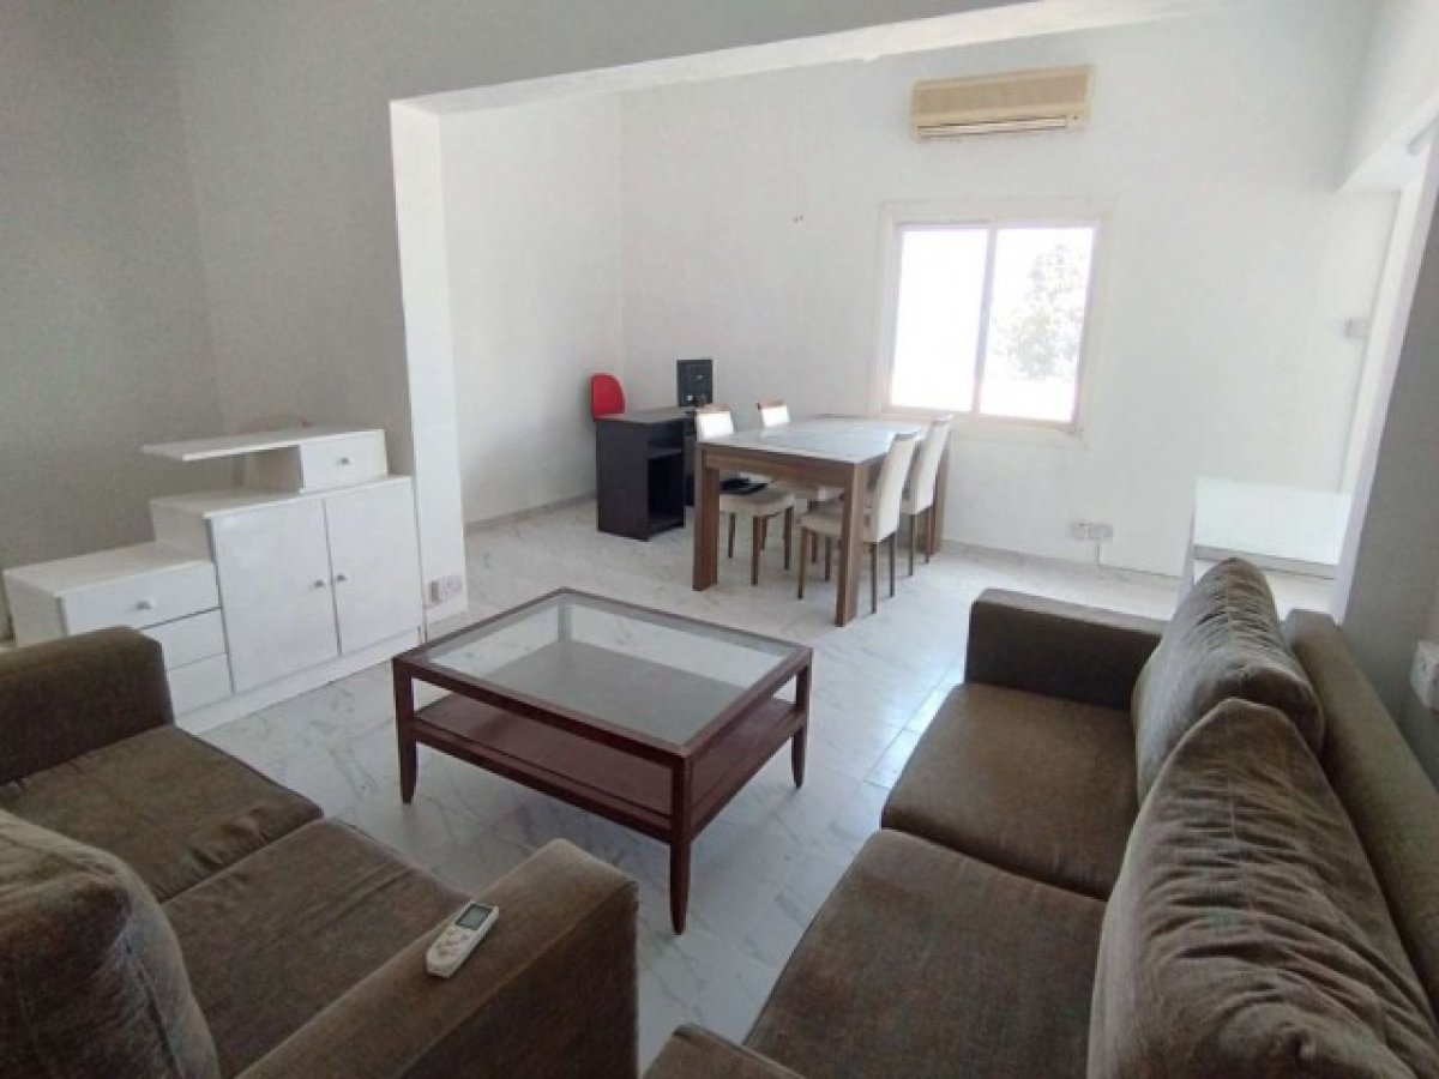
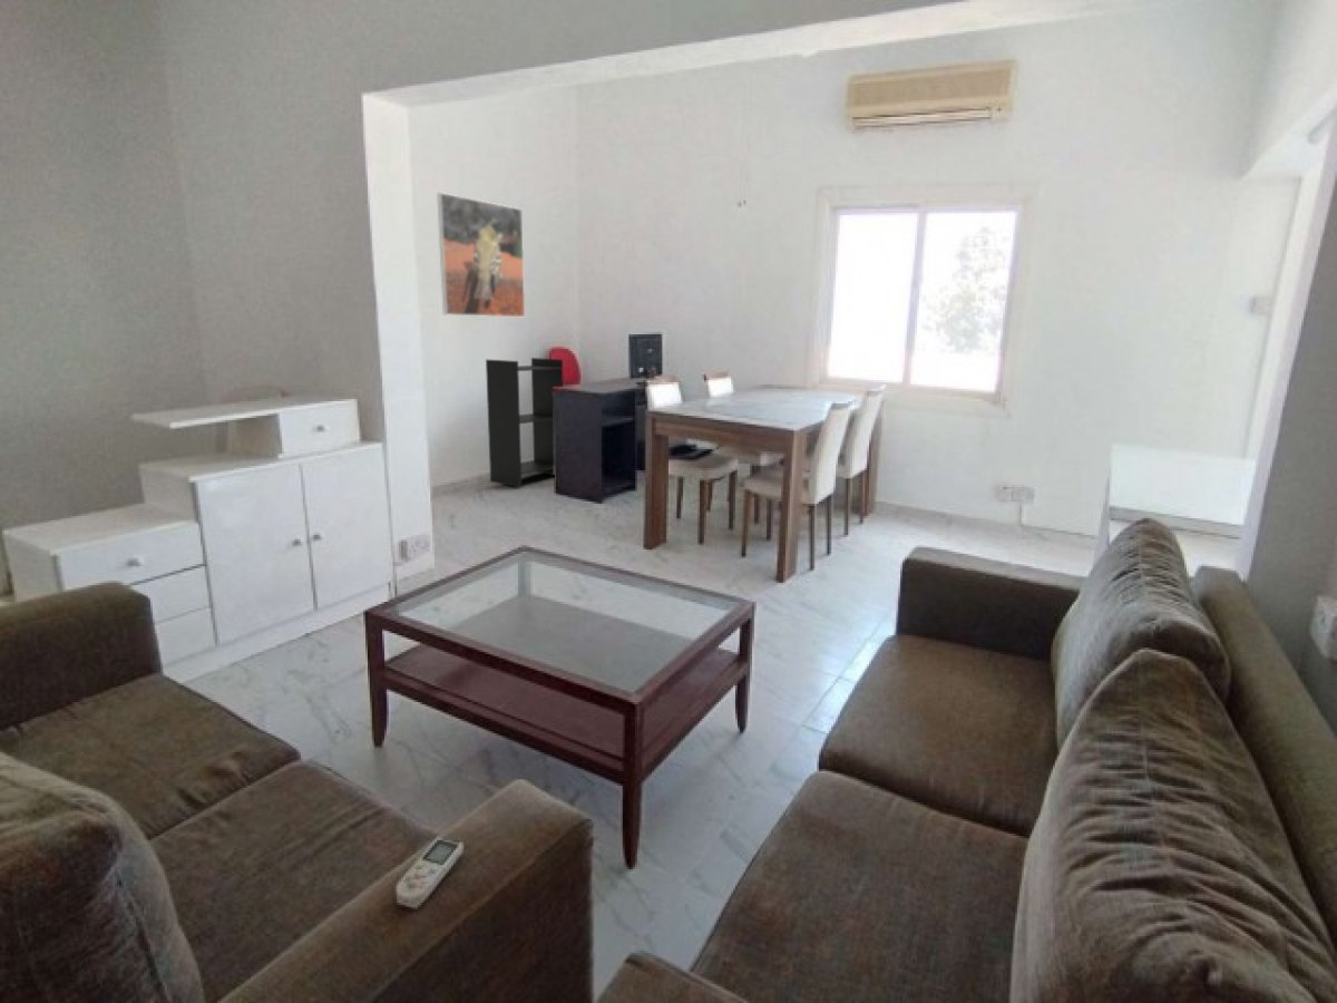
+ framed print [436,192,526,318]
+ bookshelf [485,357,565,488]
